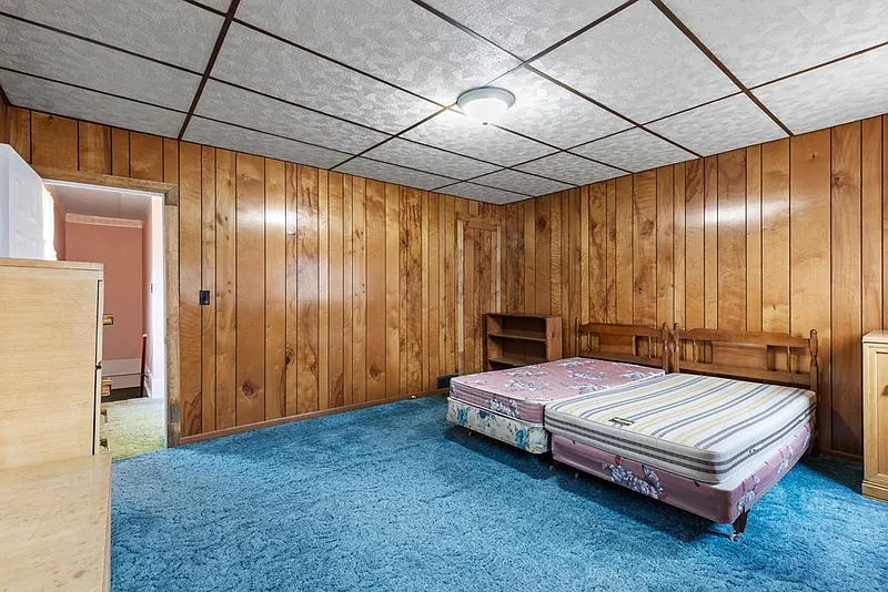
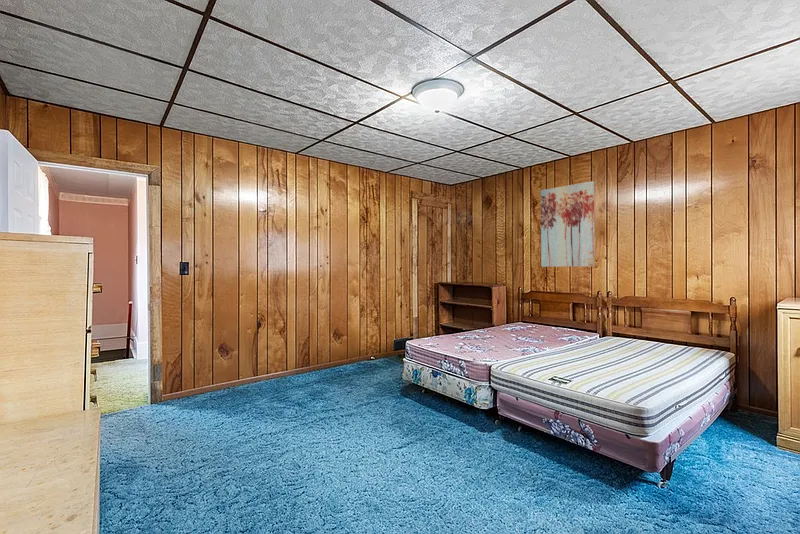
+ wall art [540,180,596,268]
